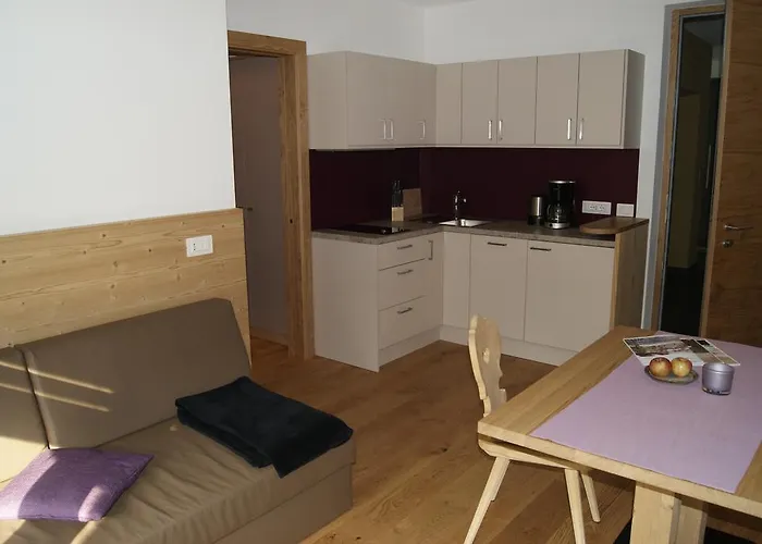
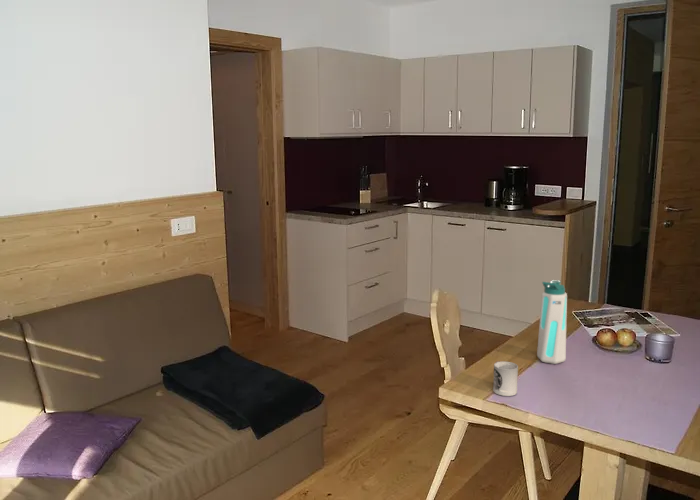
+ cup [492,360,519,397]
+ water bottle [536,279,568,365]
